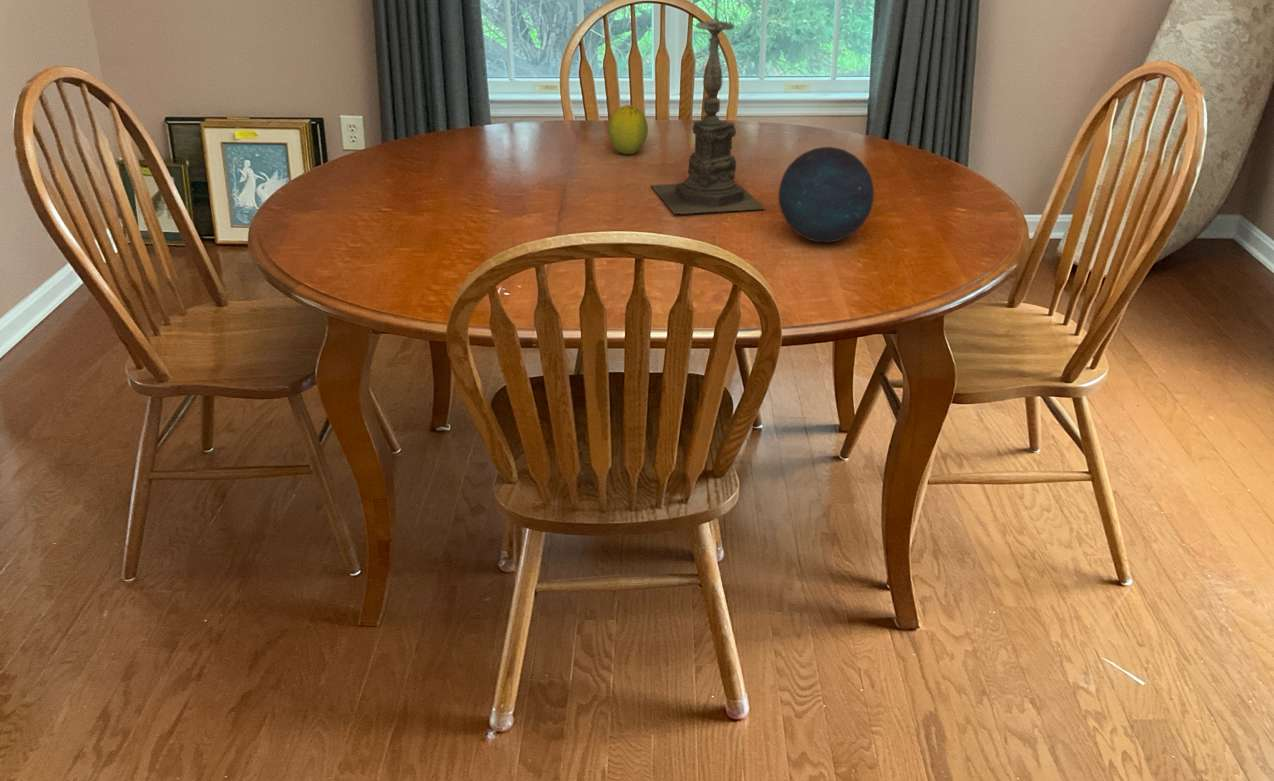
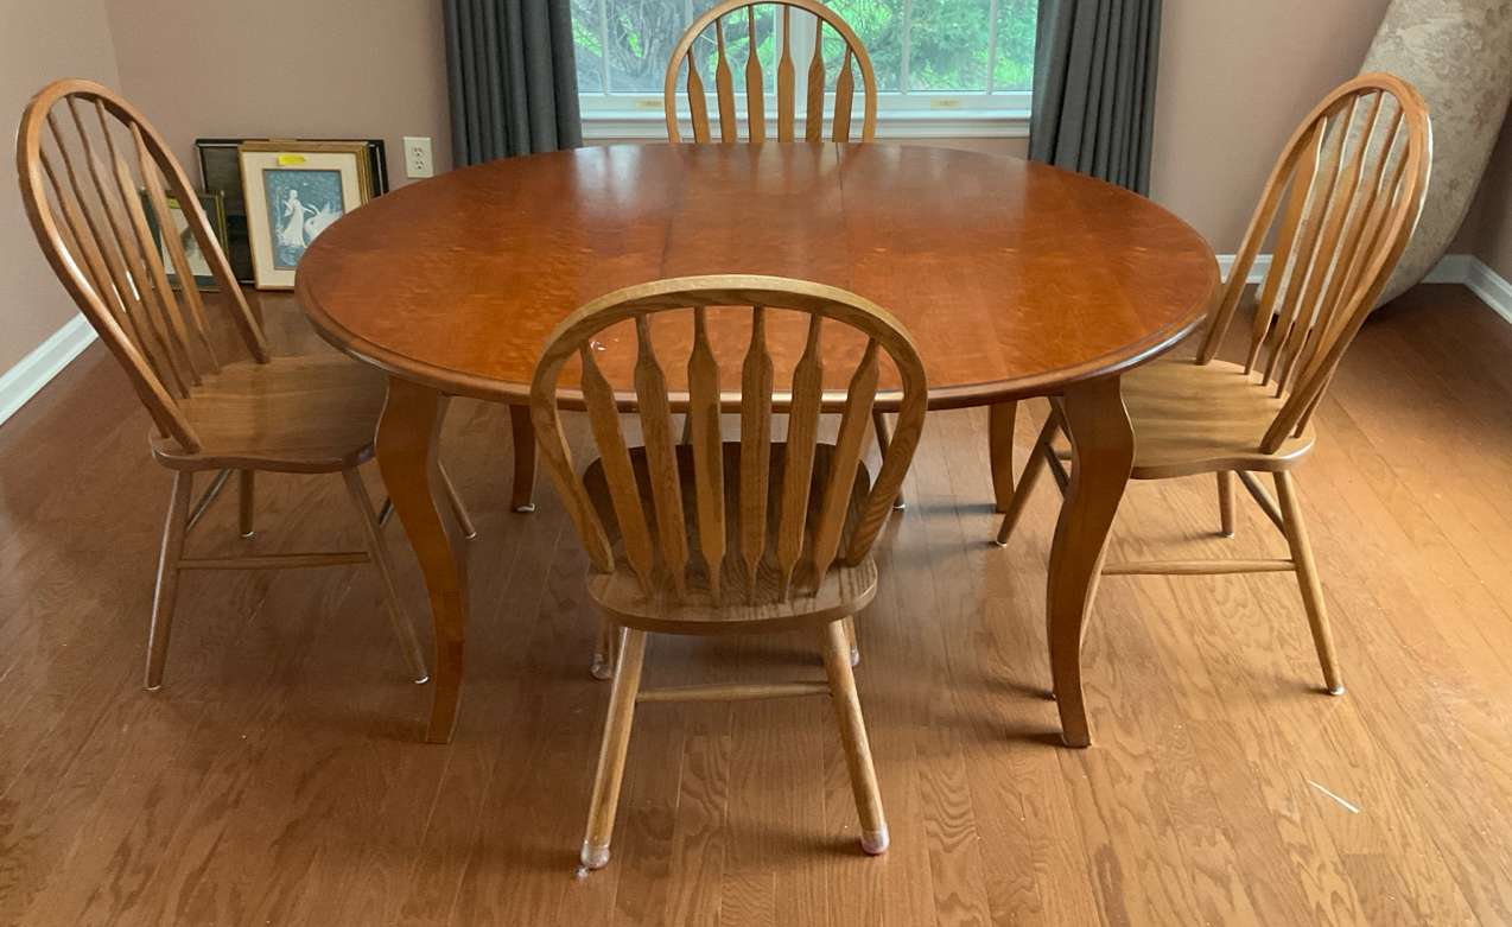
- candle holder [649,0,766,215]
- decorative orb [778,146,875,243]
- fruit [607,103,649,155]
